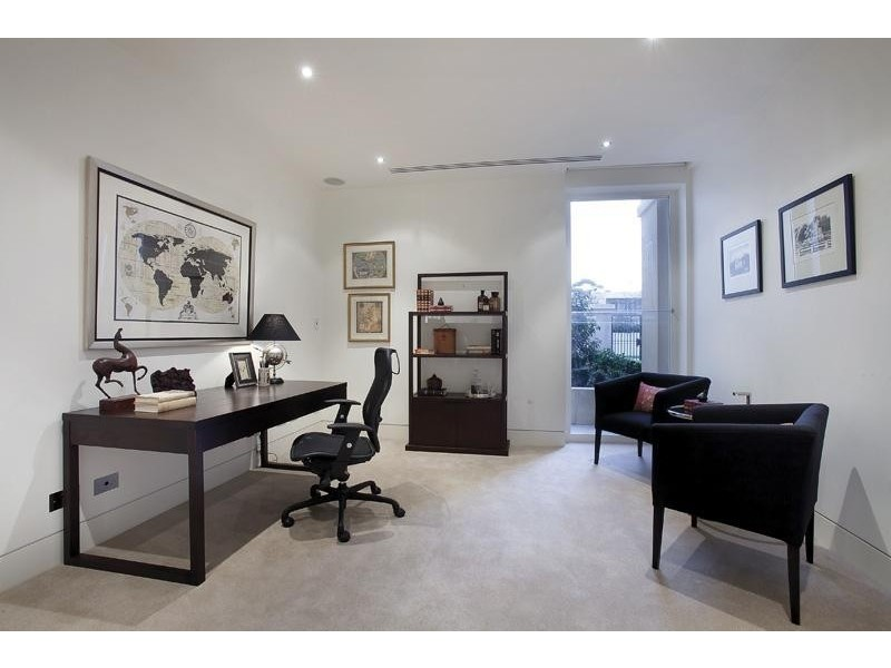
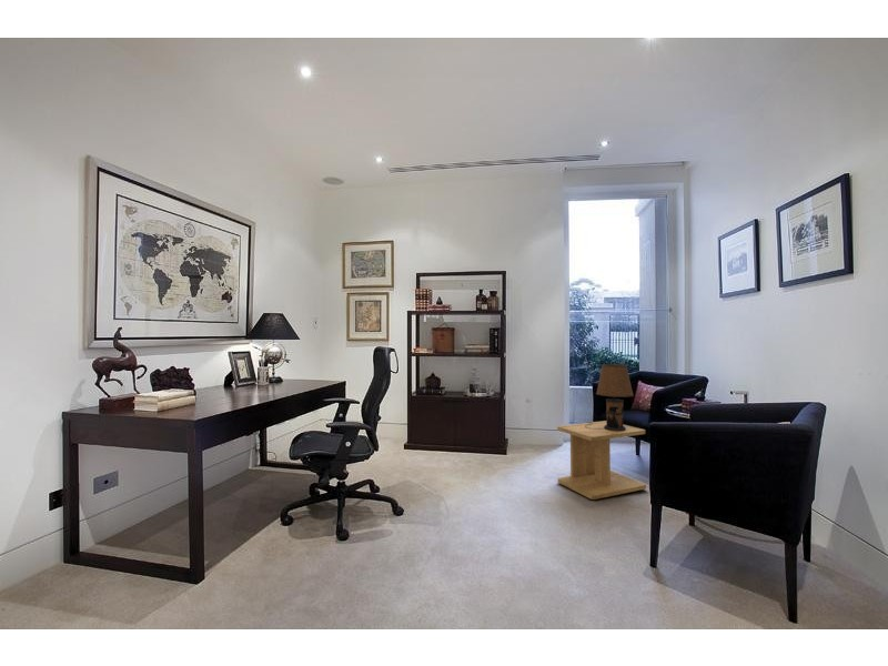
+ side table [556,420,647,501]
+ table lamp [585,364,635,431]
